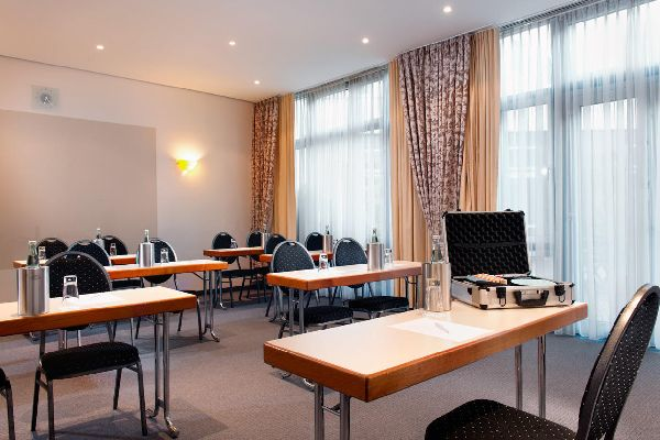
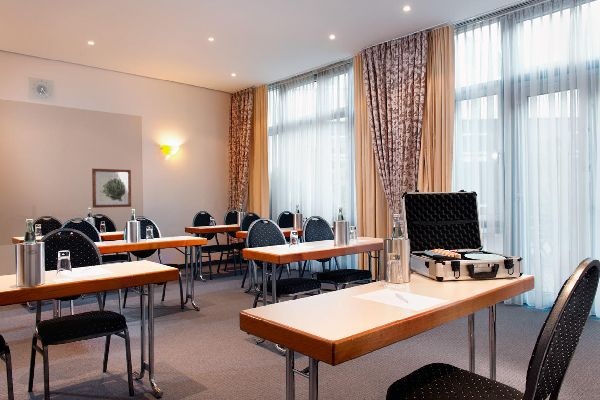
+ wall art [91,168,132,209]
